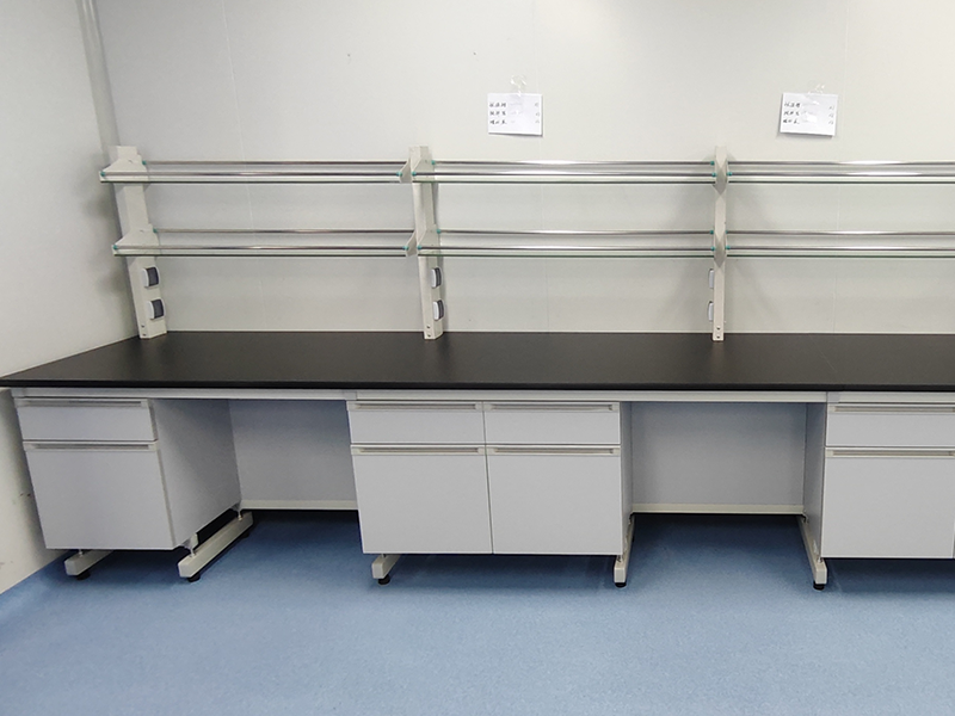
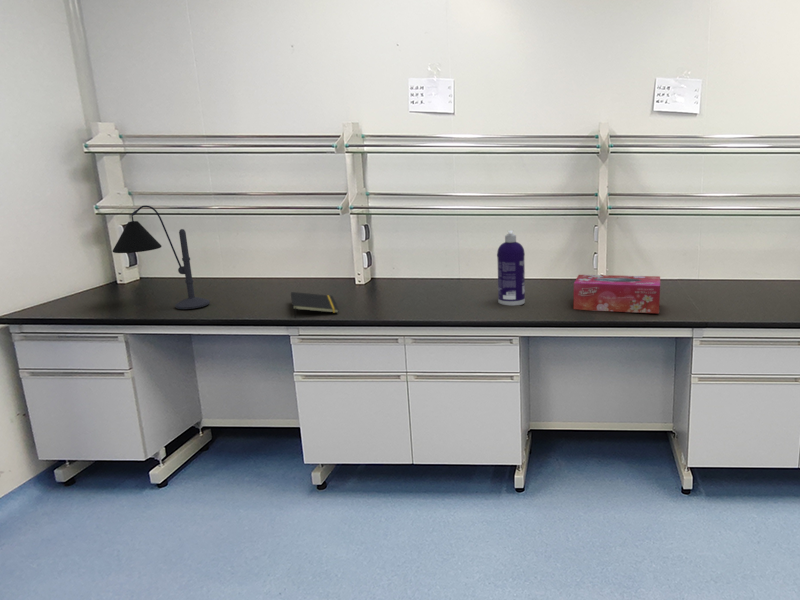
+ notepad [290,291,339,319]
+ tissue box [573,274,661,314]
+ desk lamp [112,205,211,310]
+ spray bottle [496,229,526,306]
